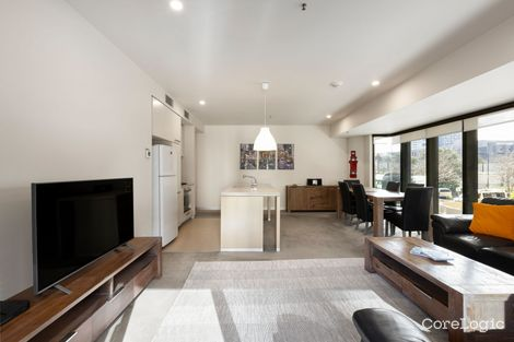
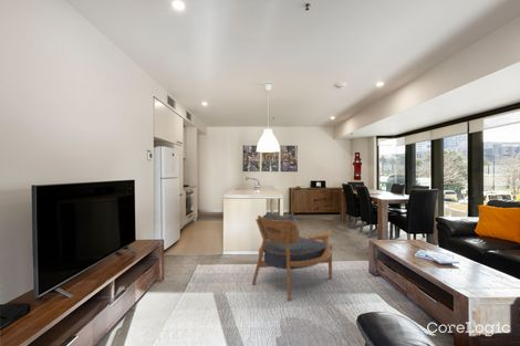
+ armchair [251,211,333,302]
